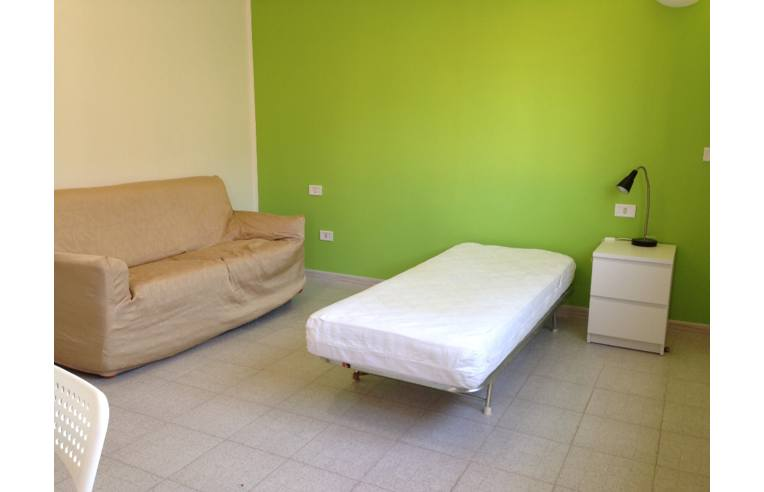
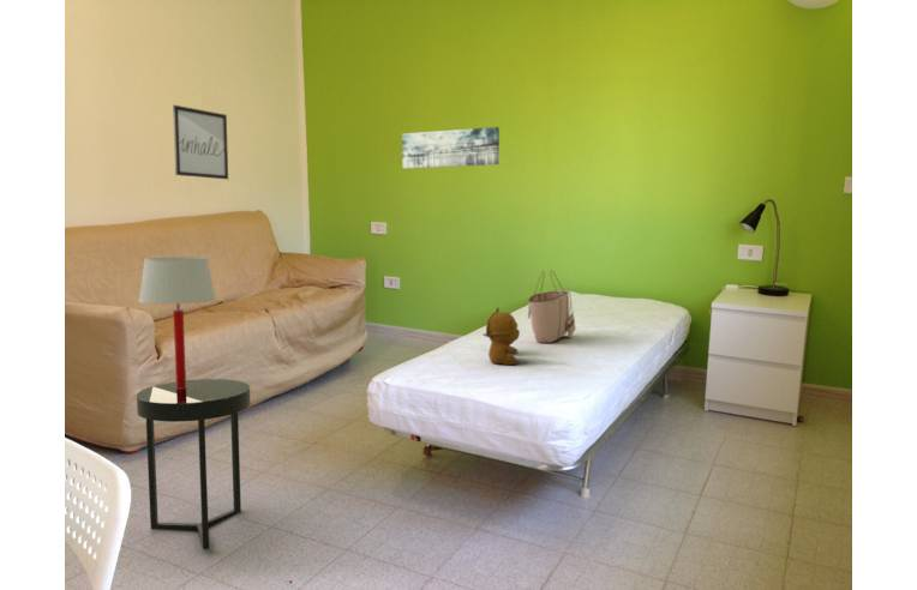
+ wall art [401,126,501,170]
+ table lamp [137,255,217,389]
+ tote bag [527,269,577,344]
+ stuffed bear [483,307,521,366]
+ wall art [172,104,229,181]
+ side table [136,378,252,552]
